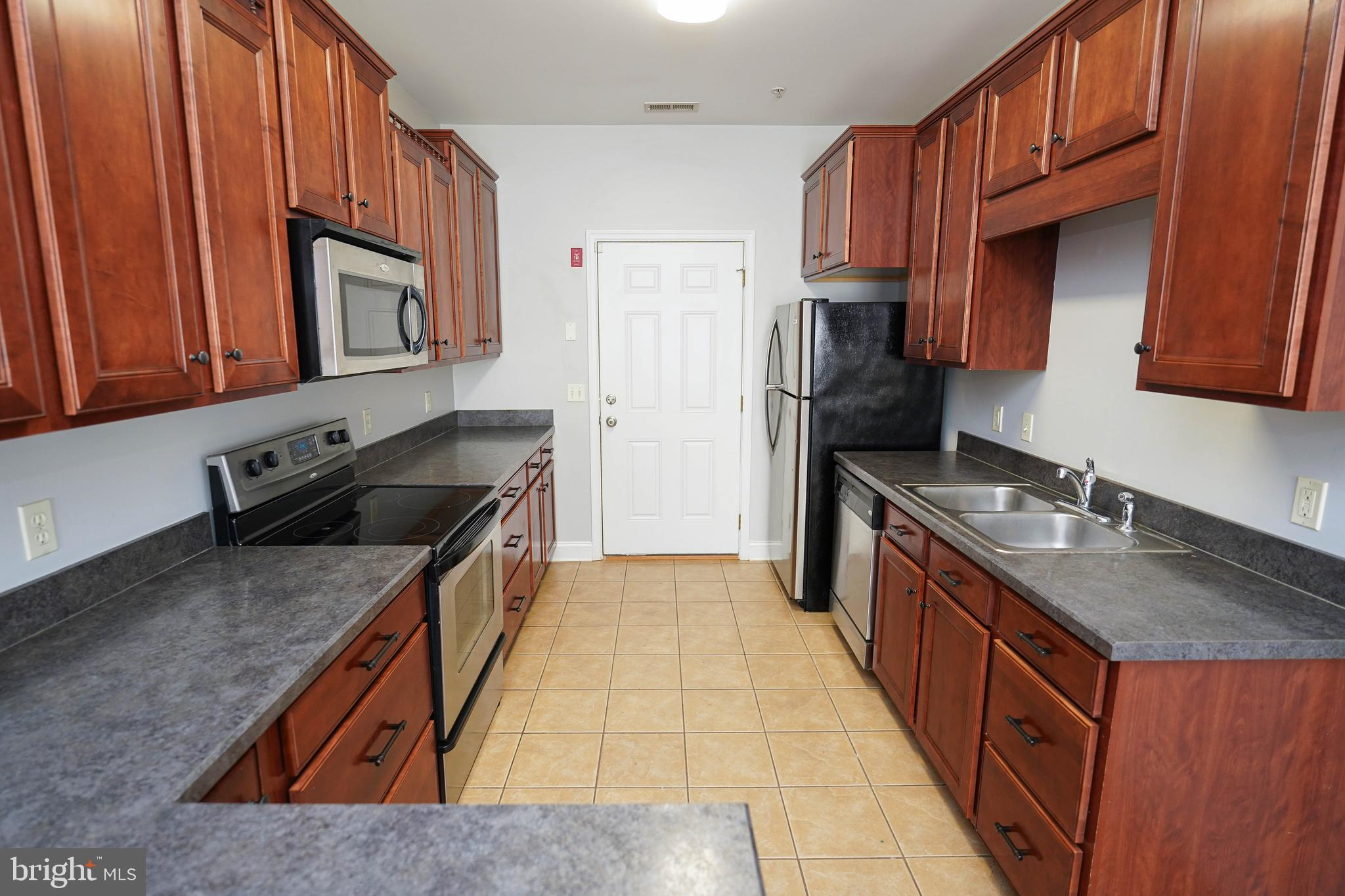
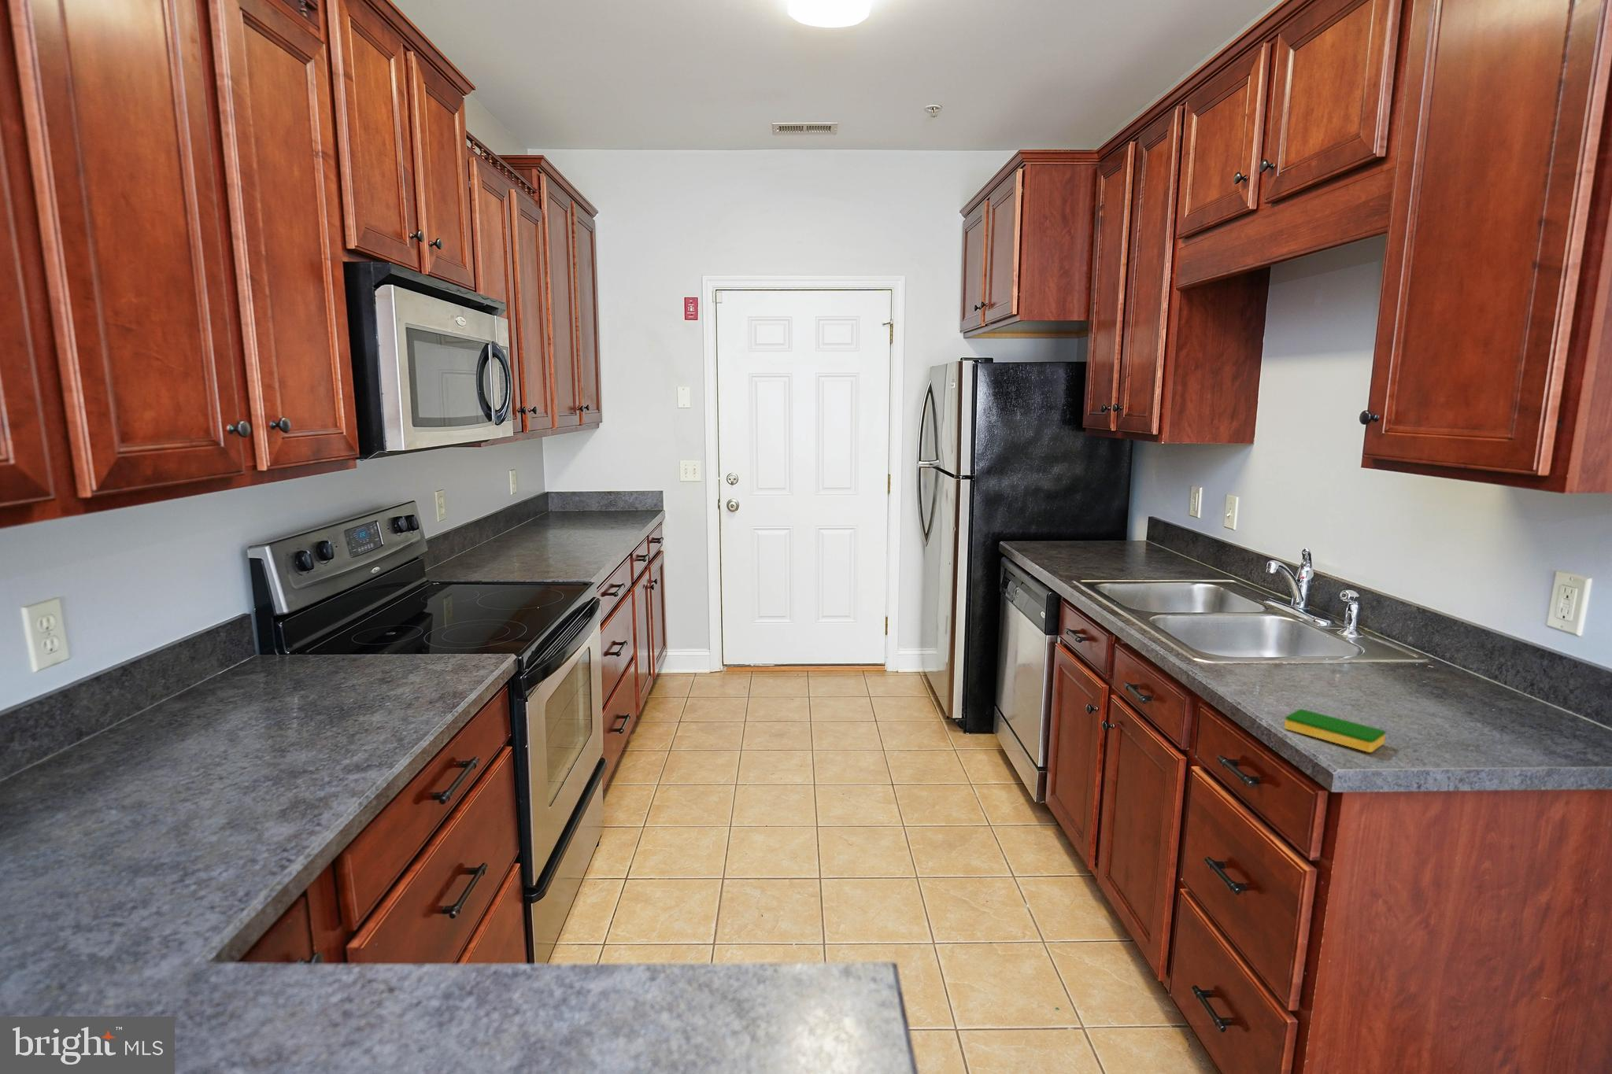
+ dish sponge [1284,708,1387,753]
